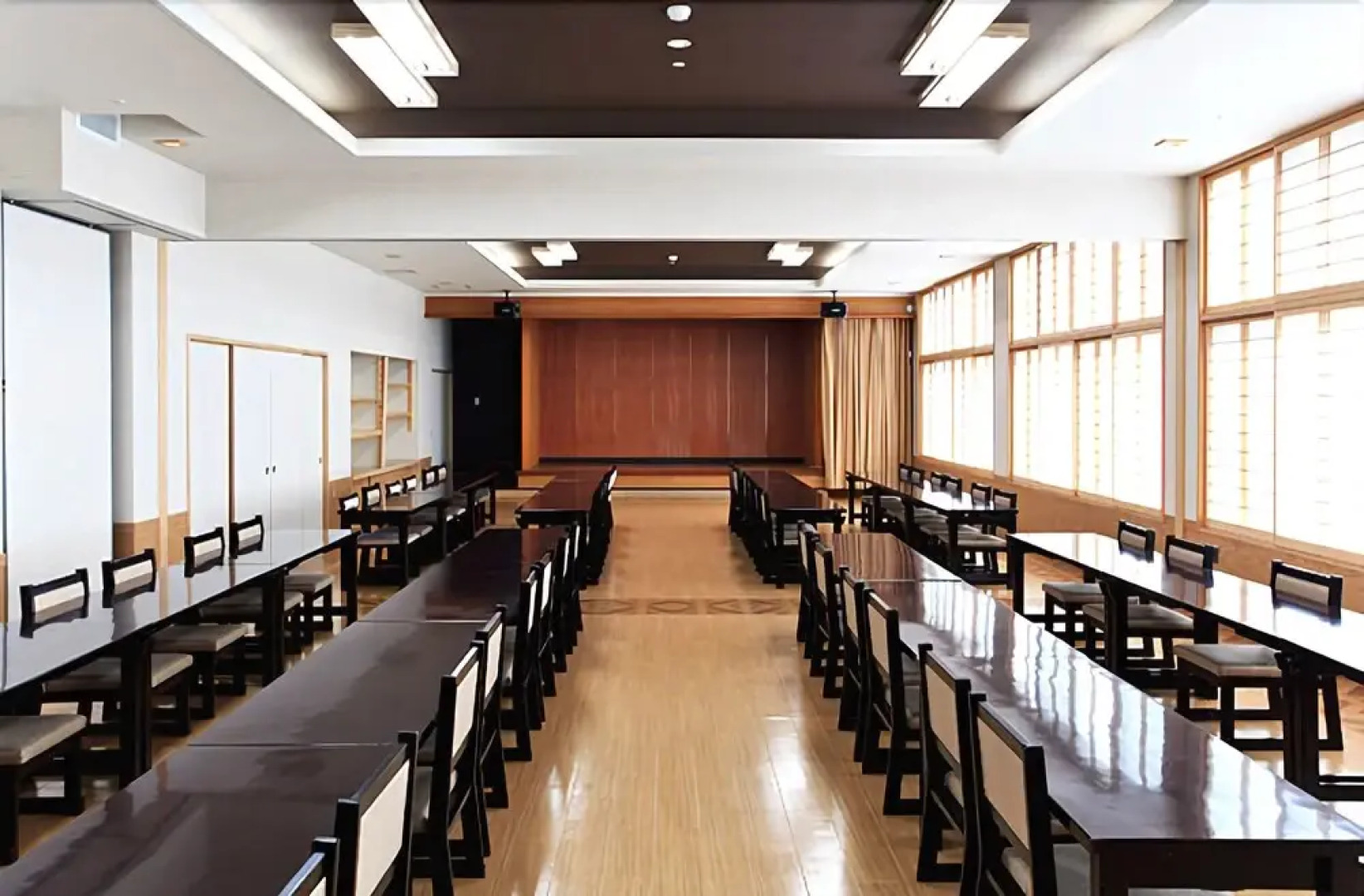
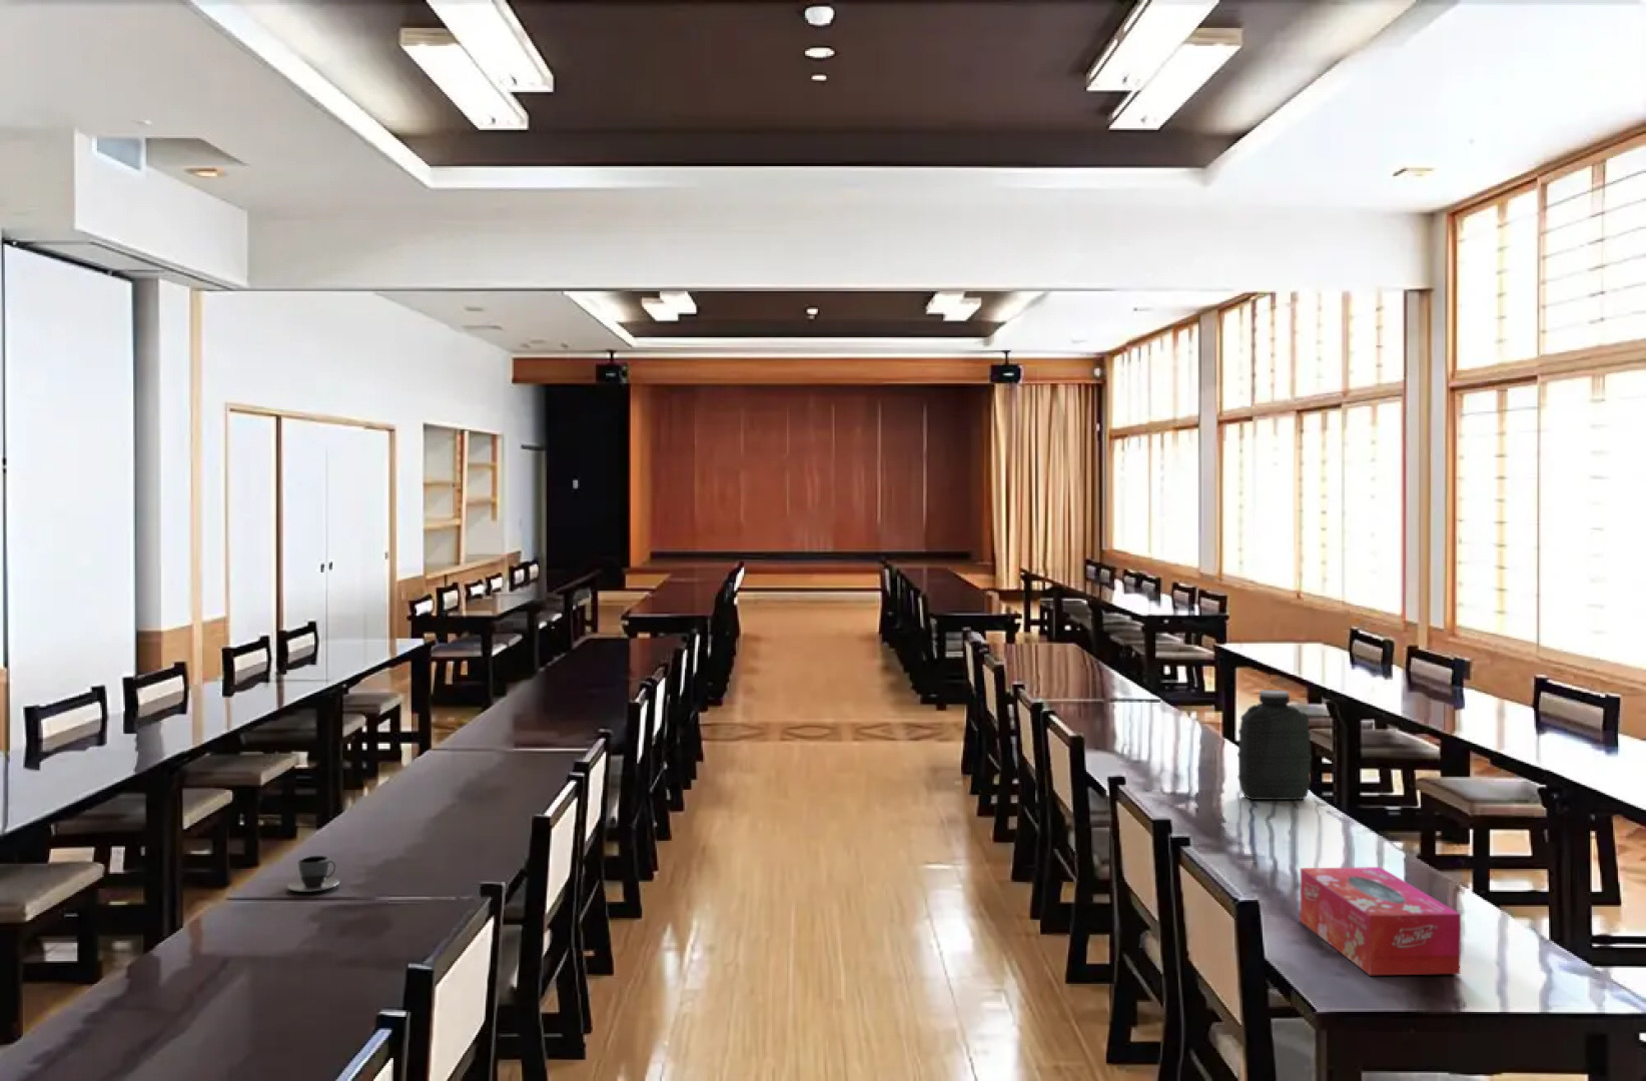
+ water jug [1237,689,1313,801]
+ teacup [286,855,340,893]
+ tissue box [1300,866,1461,976]
